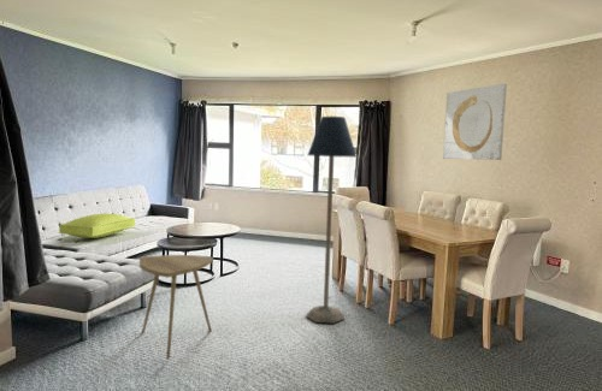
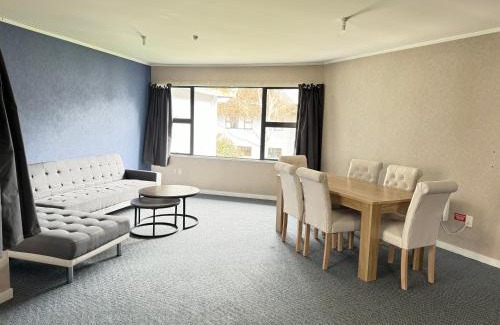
- floor lamp [305,115,358,325]
- wall art [442,83,508,161]
- side table [138,254,214,361]
- cushion [58,212,136,239]
